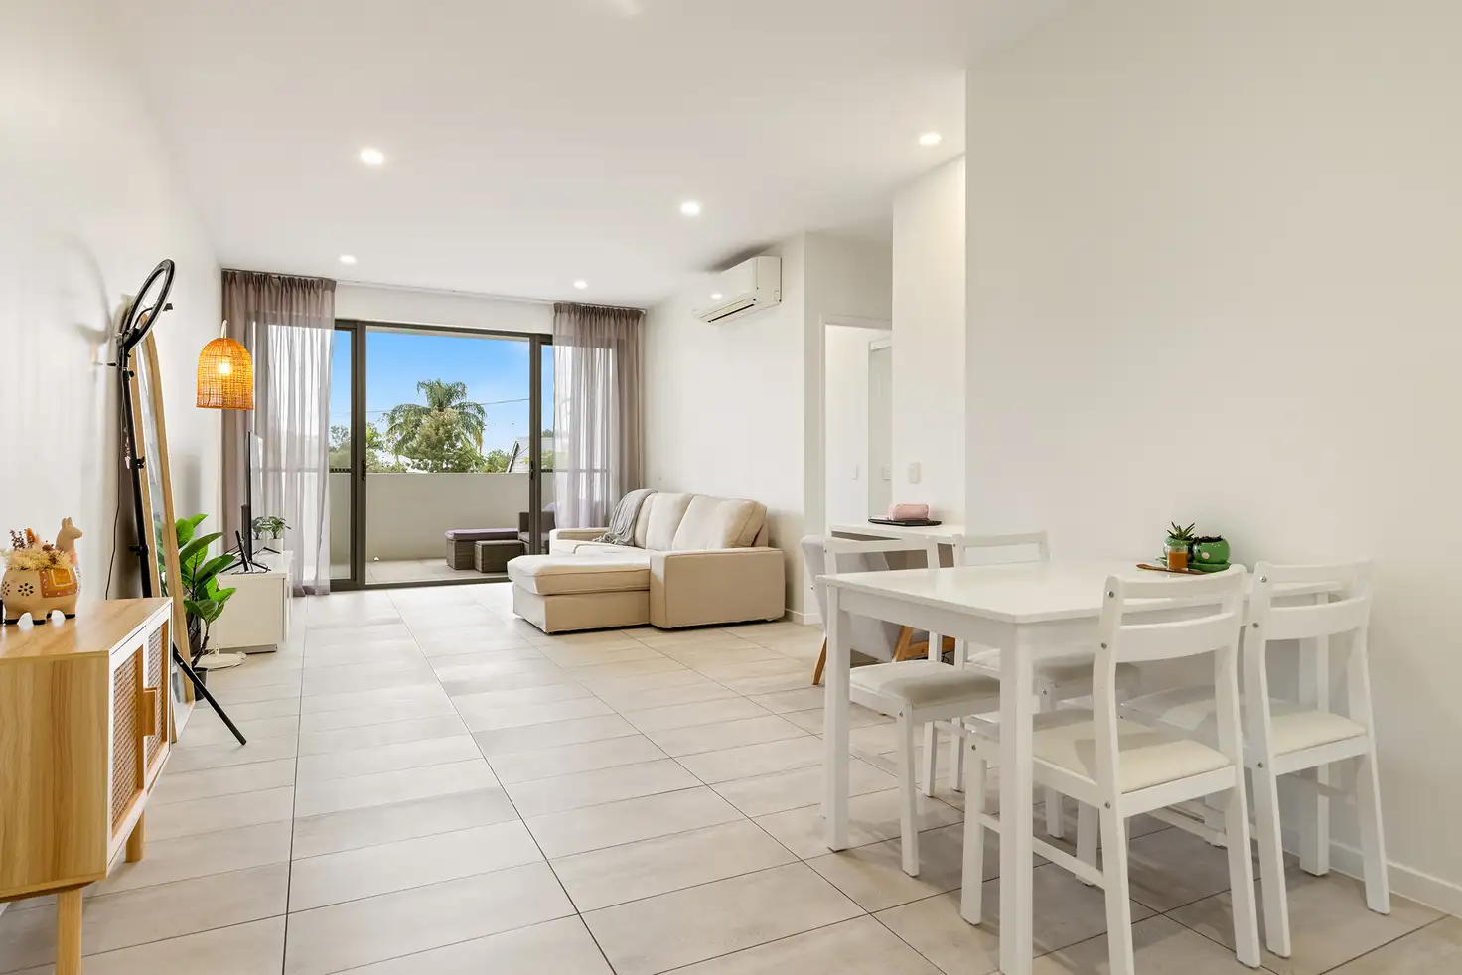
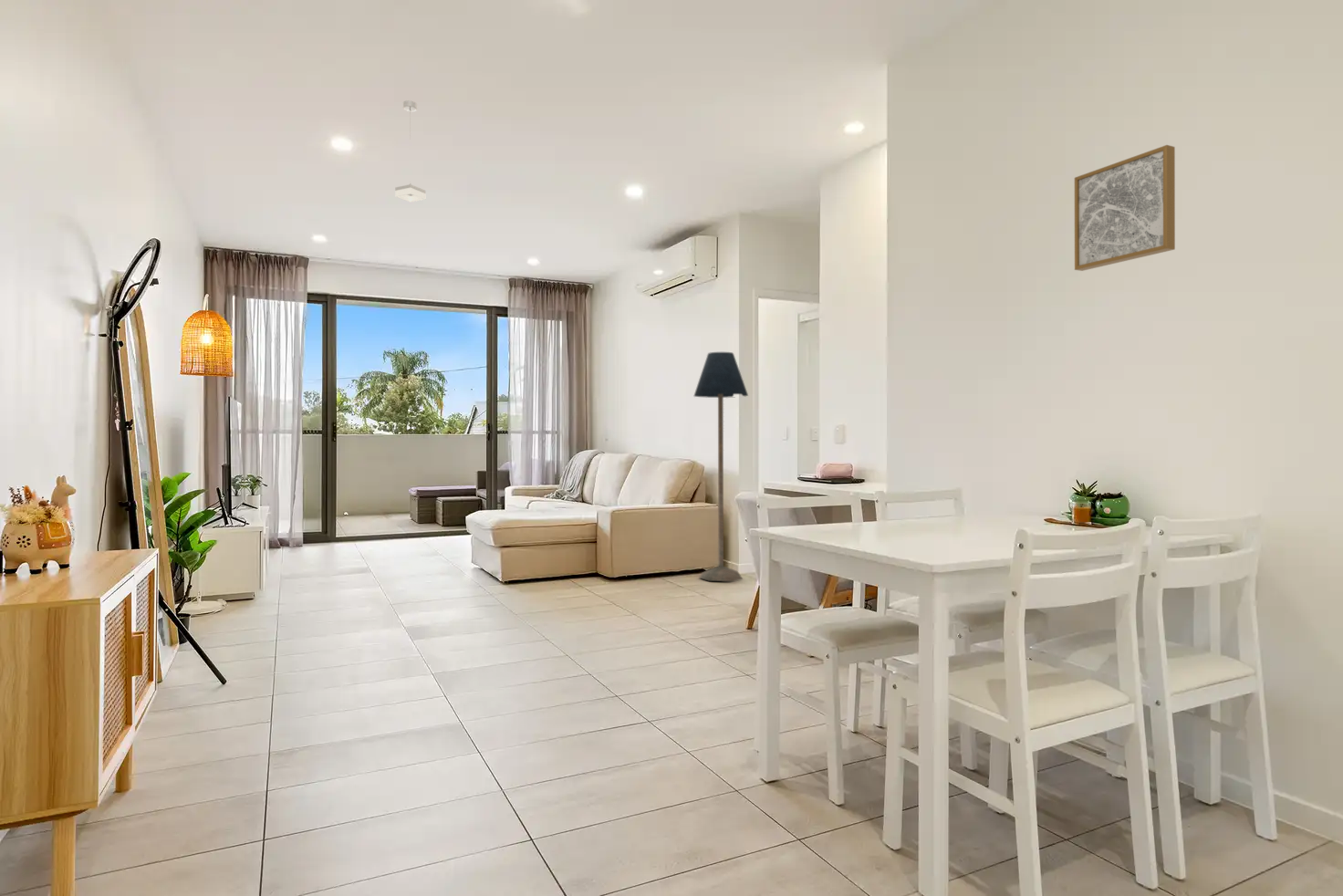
+ pendant lamp [394,99,426,203]
+ wall art [1074,144,1176,272]
+ floor lamp [693,351,749,582]
